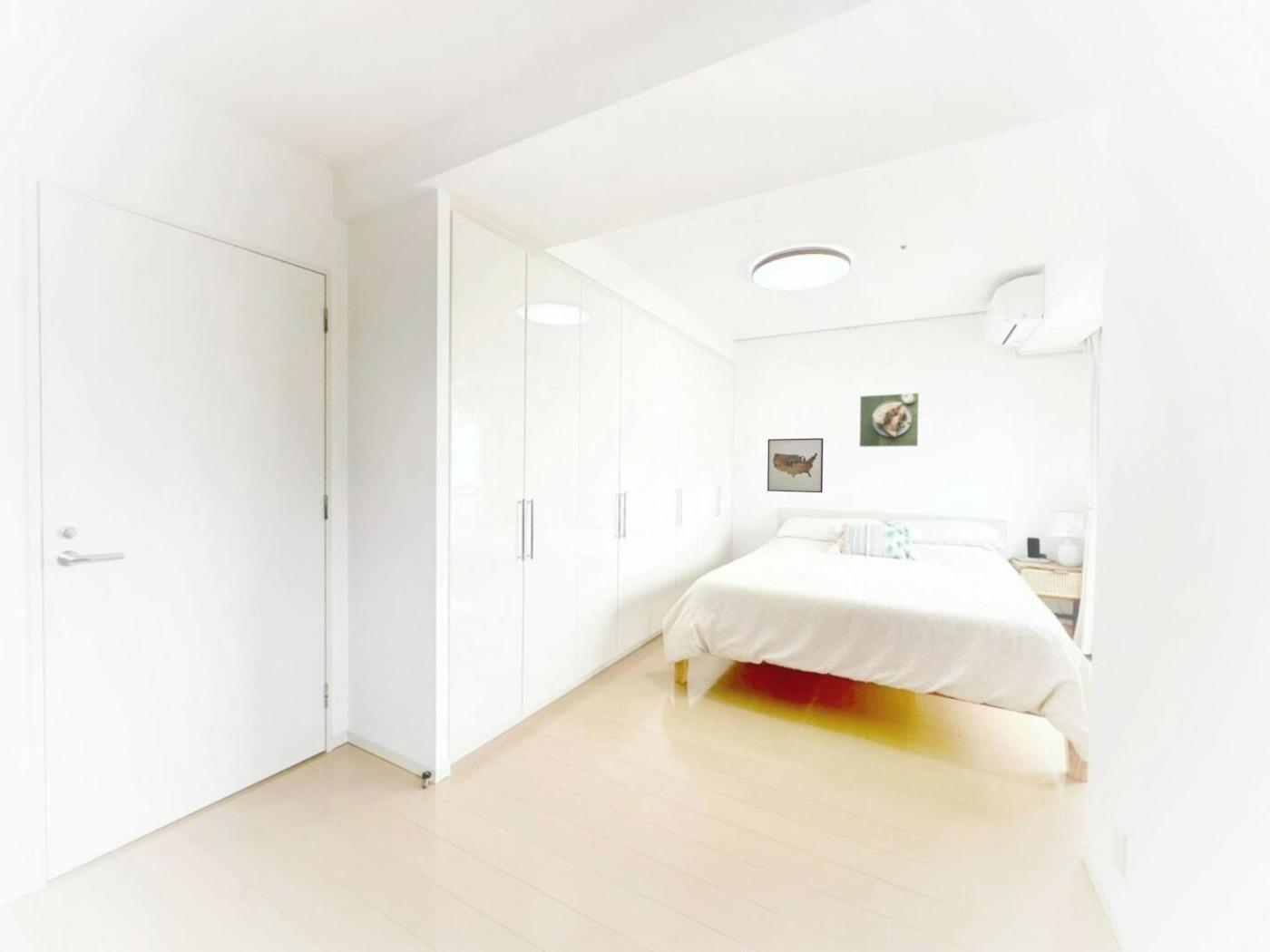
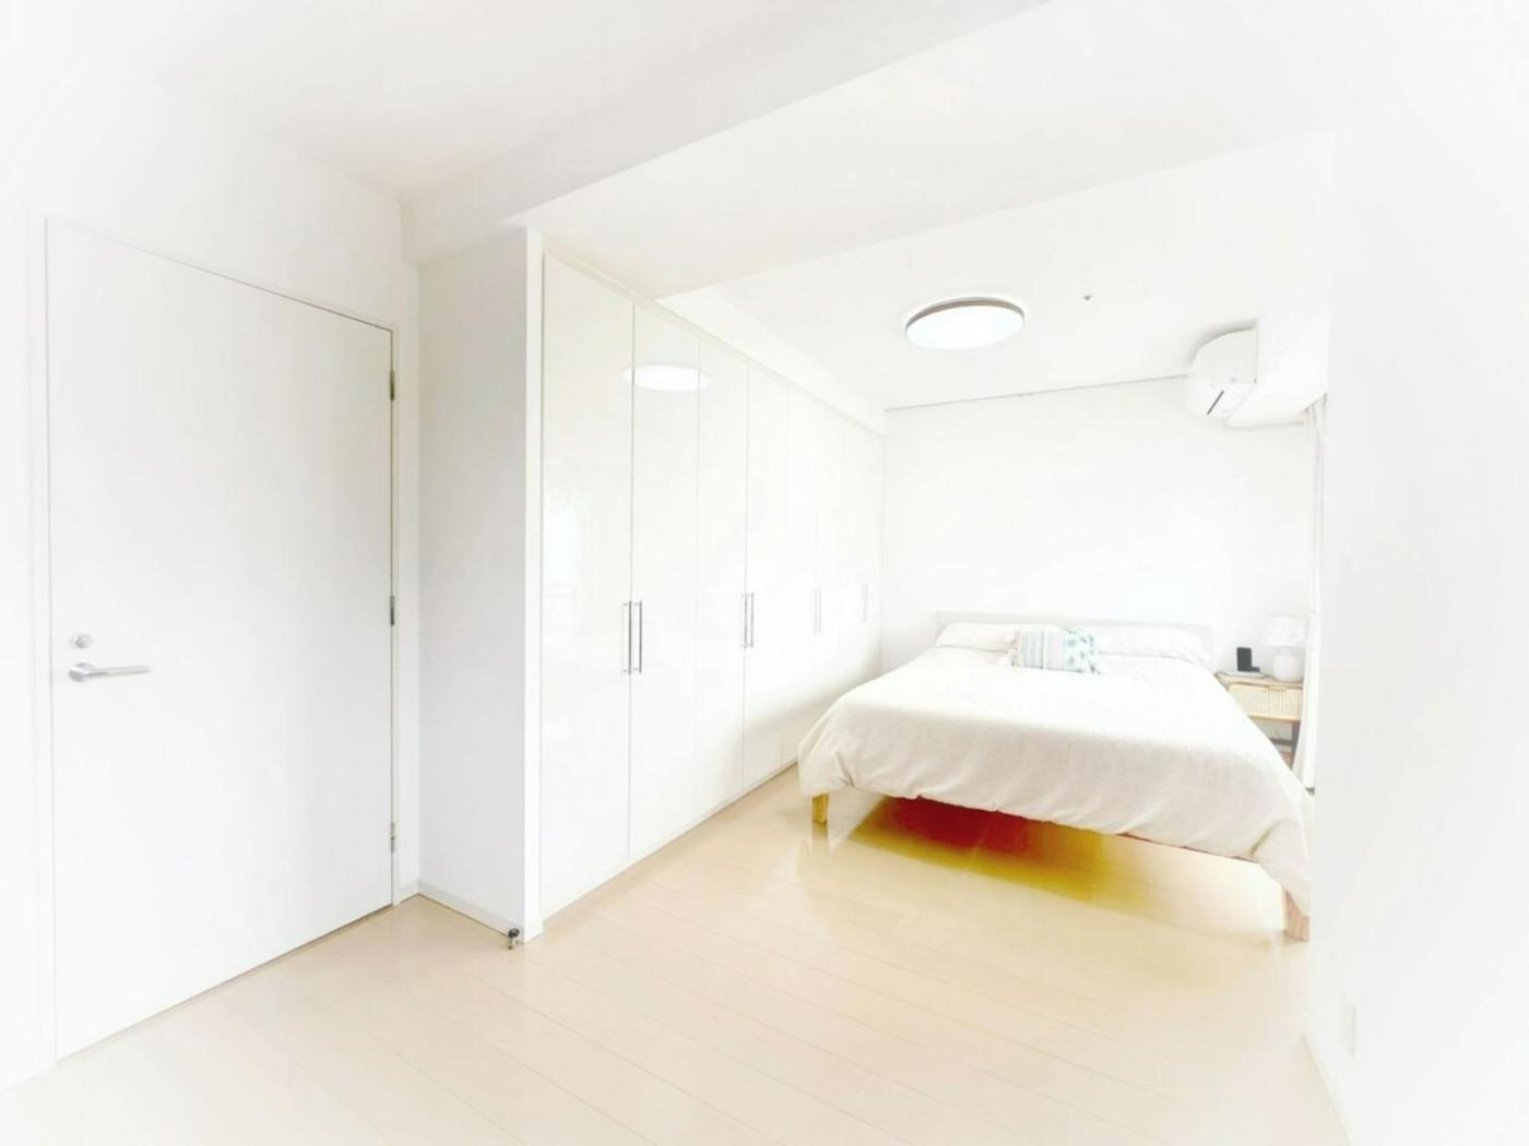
- wall art [767,437,824,493]
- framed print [858,392,920,448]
